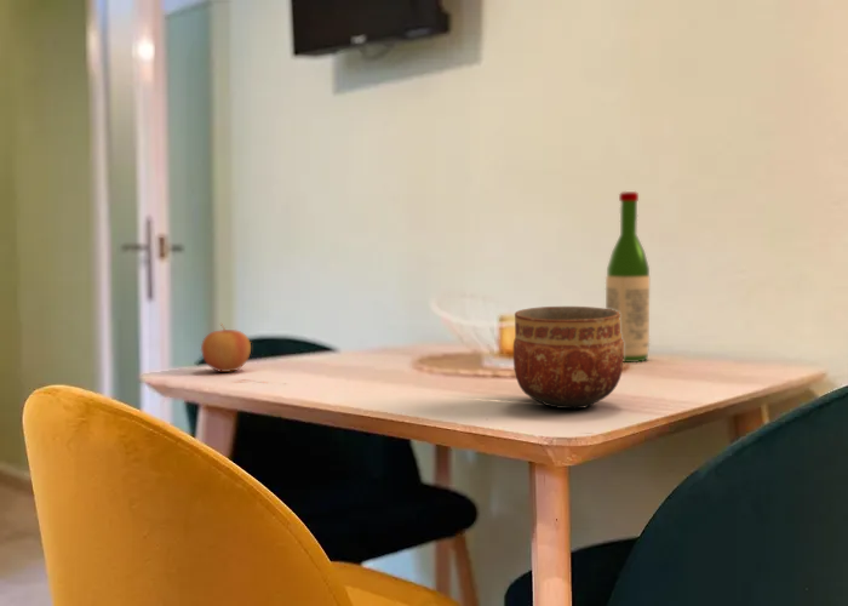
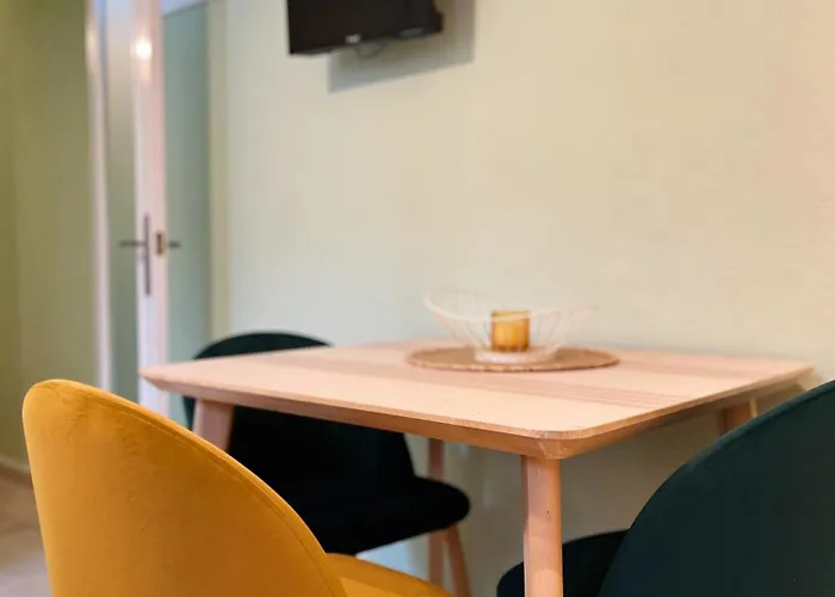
- bowl [512,305,624,410]
- apple [200,322,252,373]
- wine bottle [605,190,651,364]
